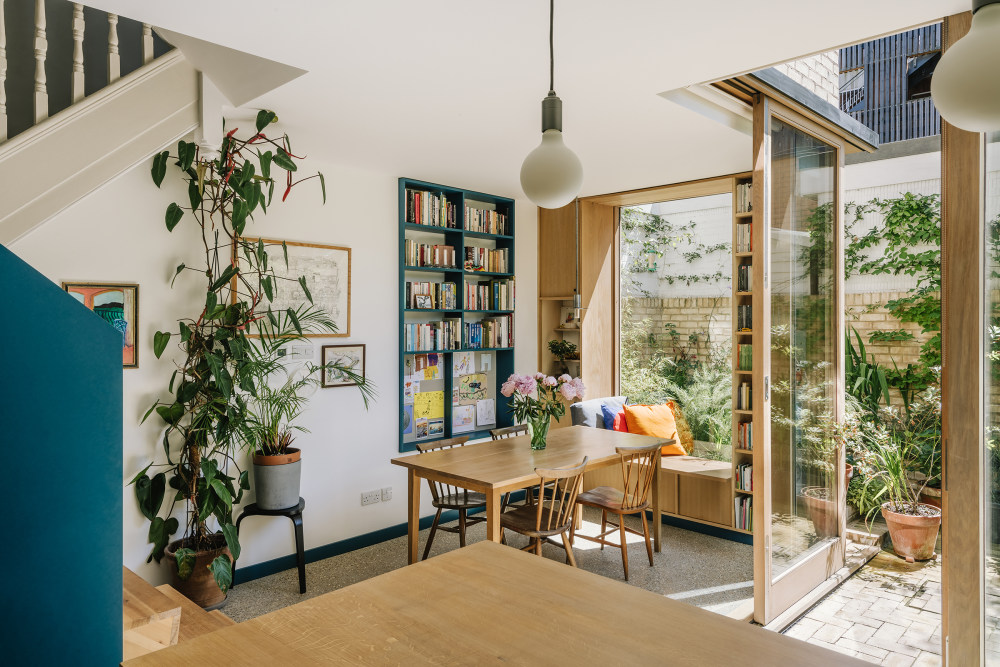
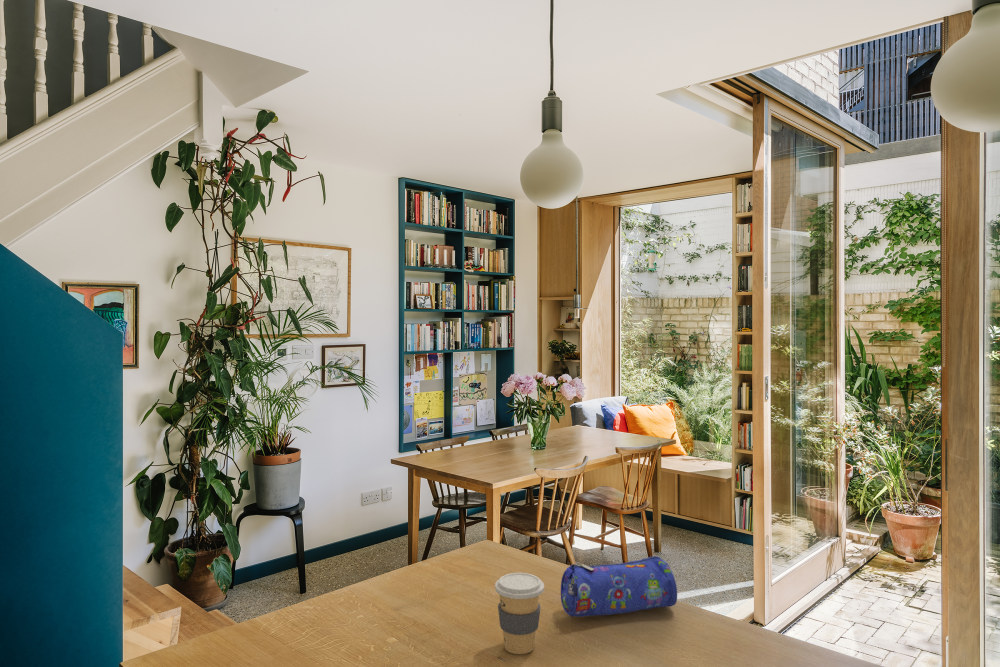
+ pencil case [560,555,678,618]
+ coffee cup [494,572,545,655]
